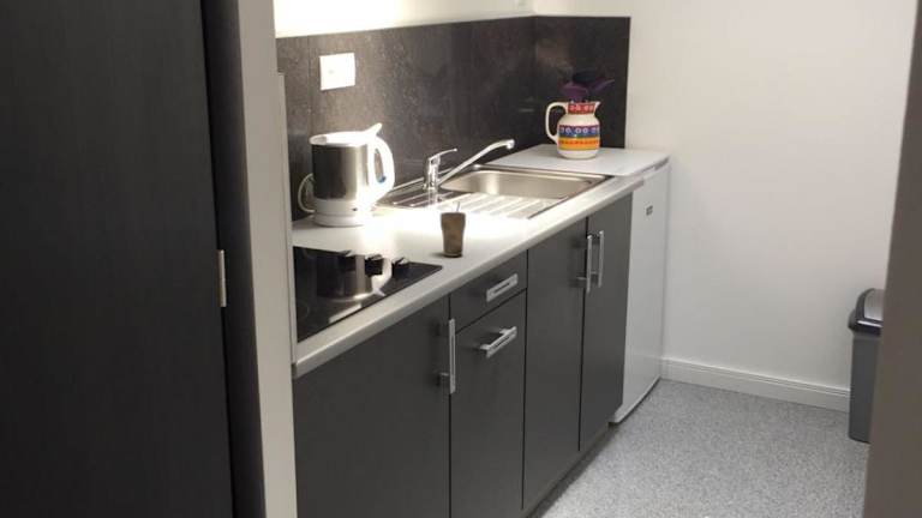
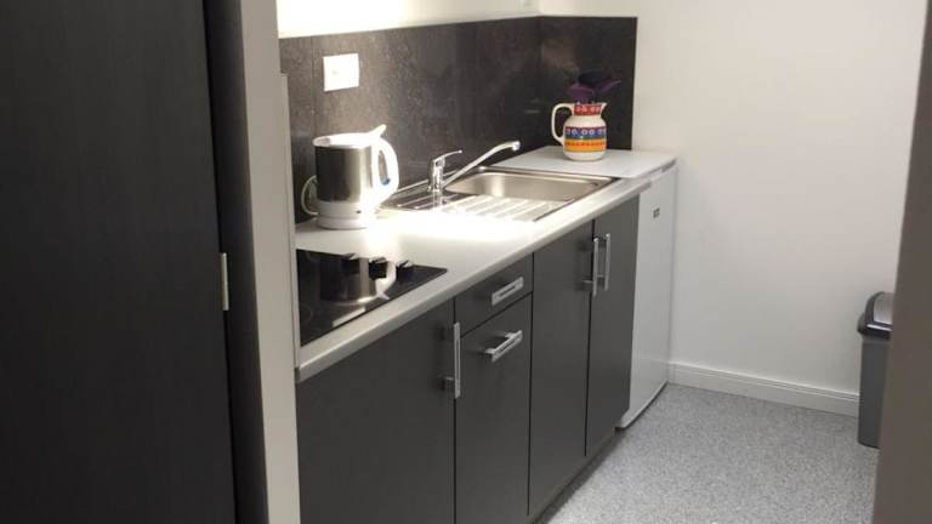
- cup [439,200,467,258]
